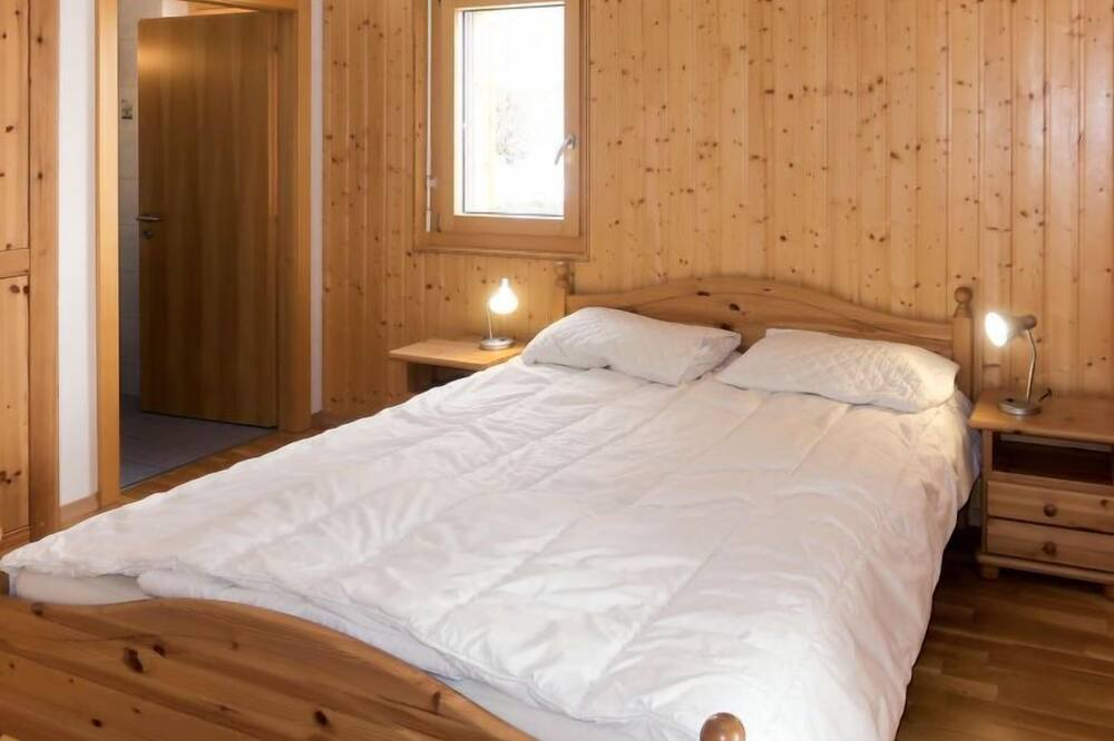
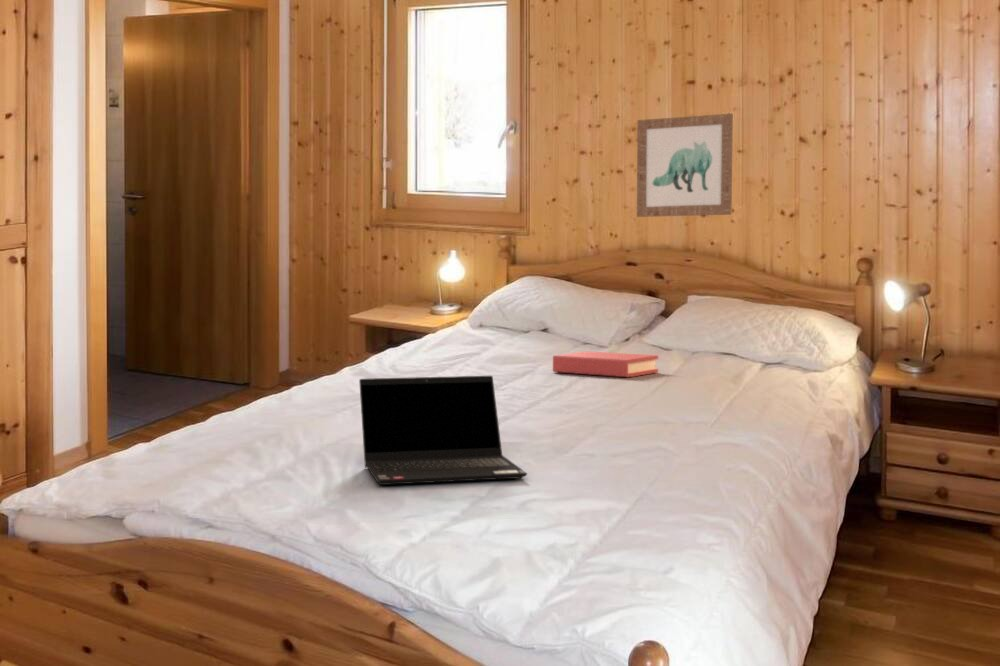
+ wall art [636,113,734,218]
+ hardback book [552,350,659,378]
+ laptop computer [358,375,528,486]
